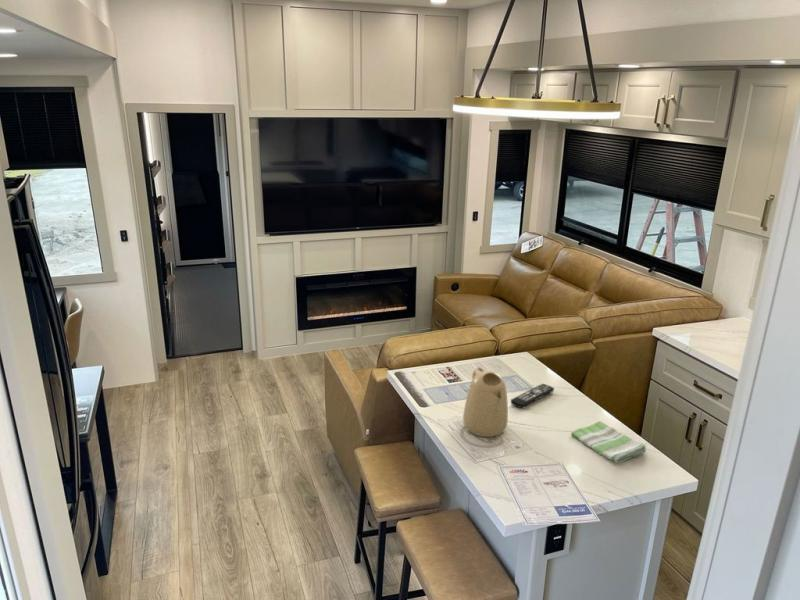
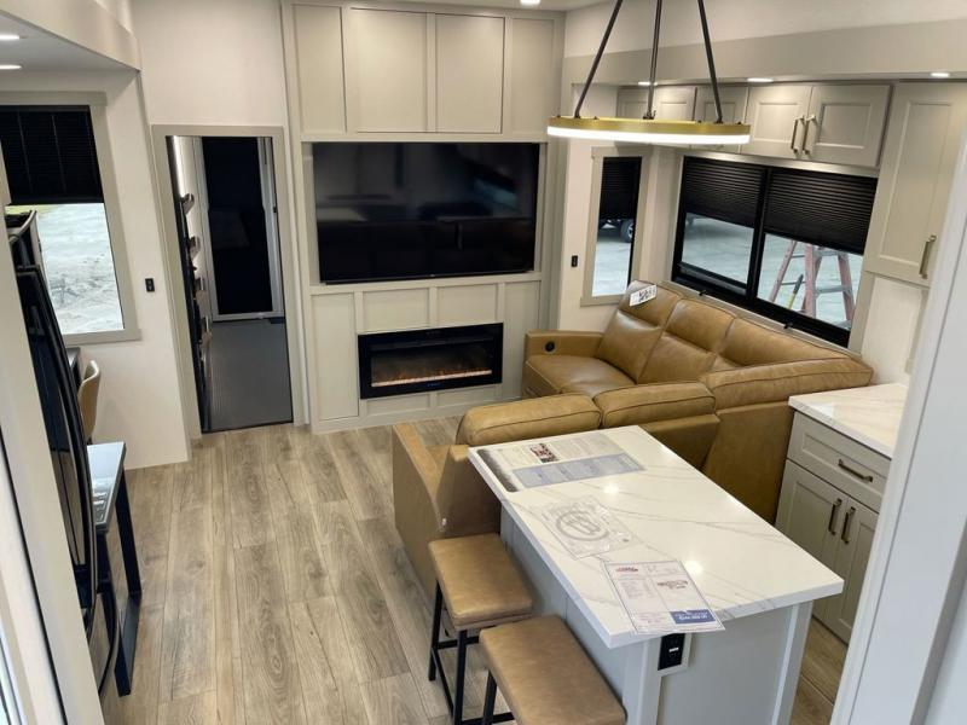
- remote control [510,383,555,409]
- kettle [462,367,509,438]
- dish towel [570,420,647,464]
